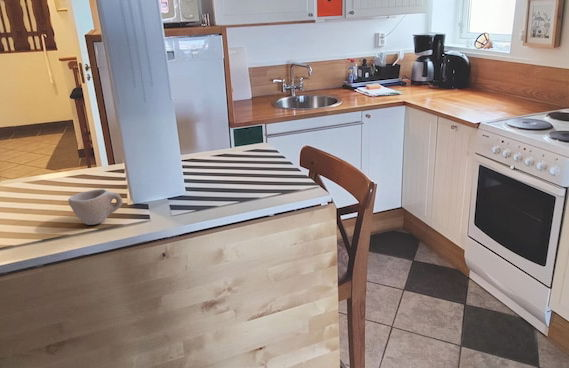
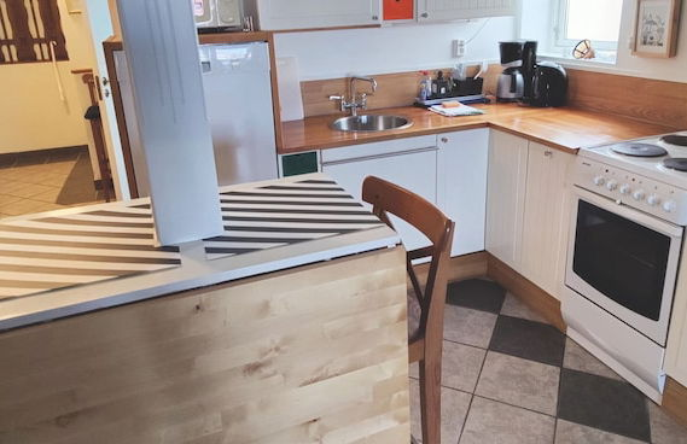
- cup [67,188,124,226]
